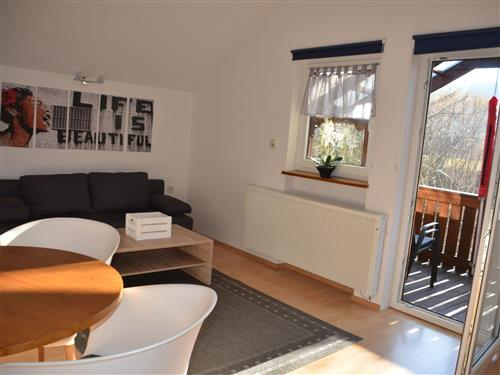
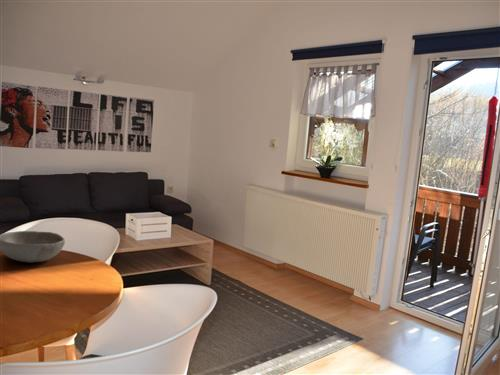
+ bowl [0,230,66,264]
